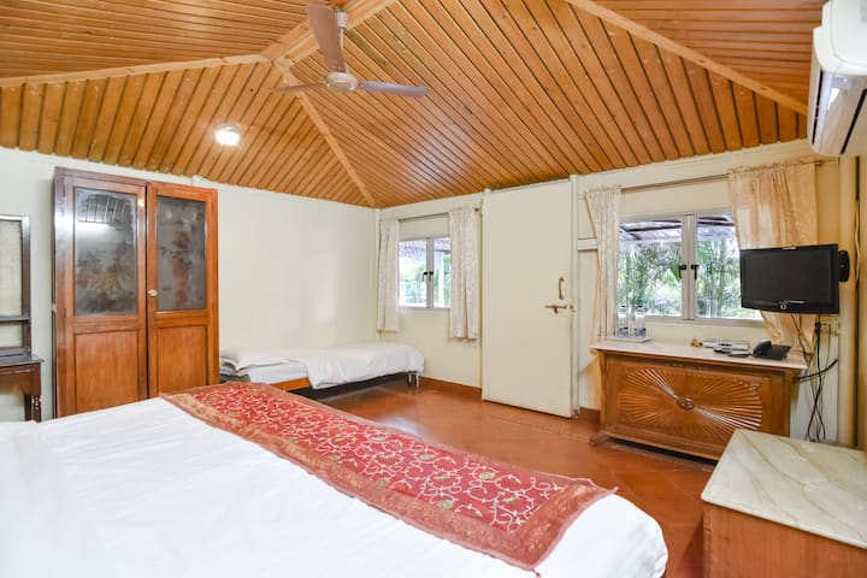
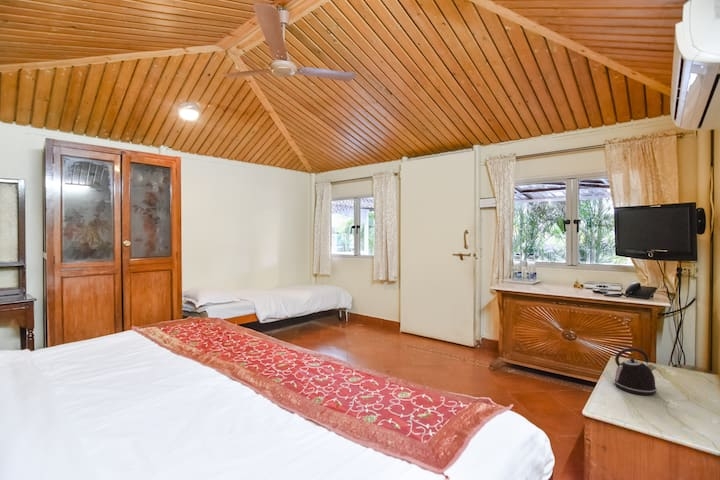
+ kettle [612,347,658,396]
